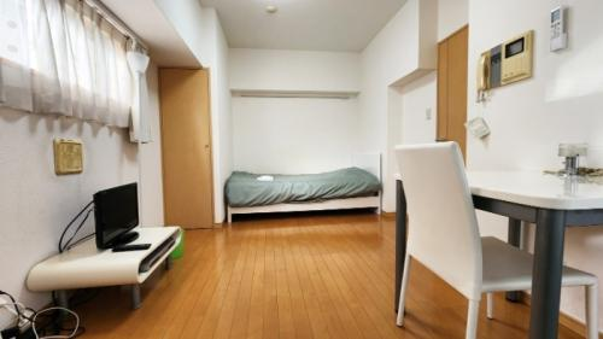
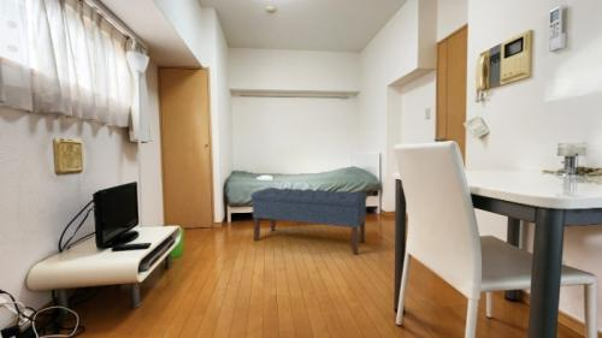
+ bench [249,186,368,256]
